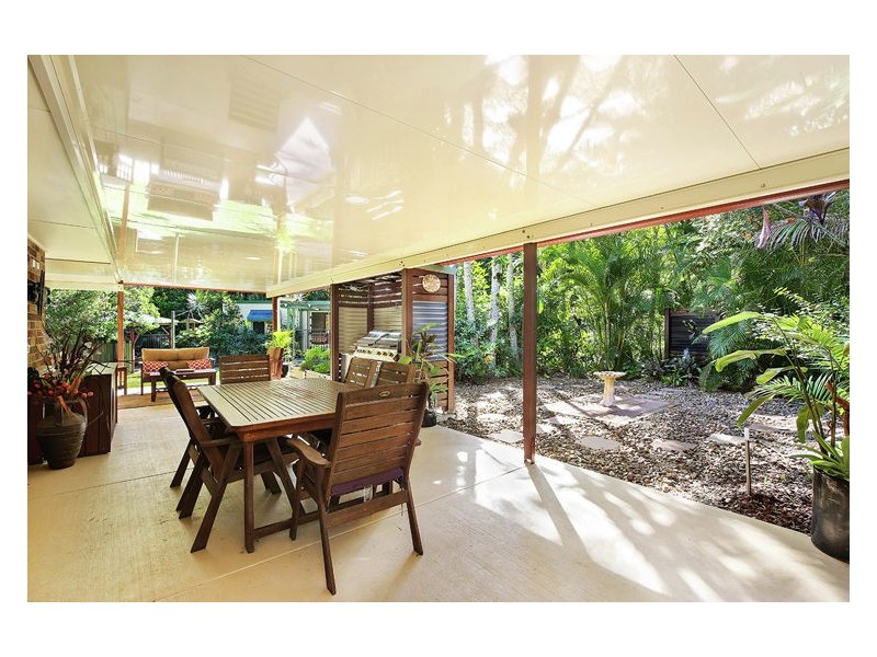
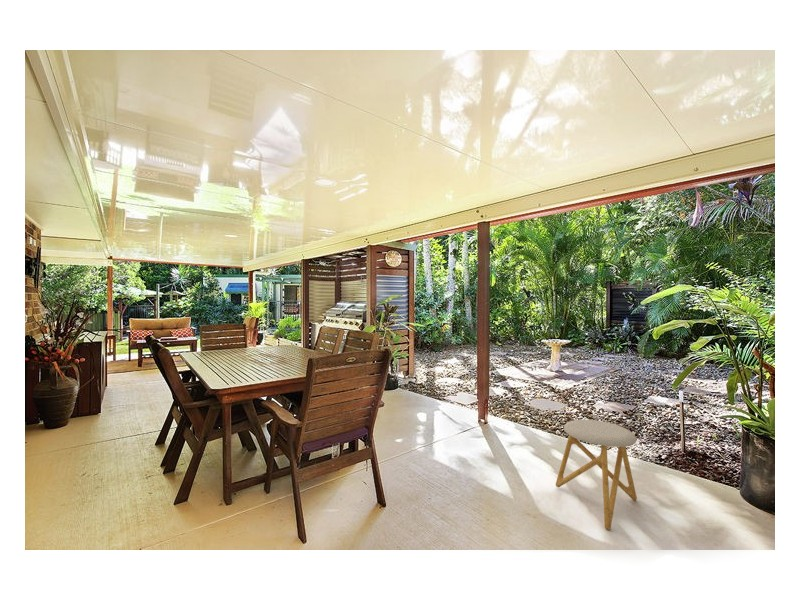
+ stool [555,419,638,531]
